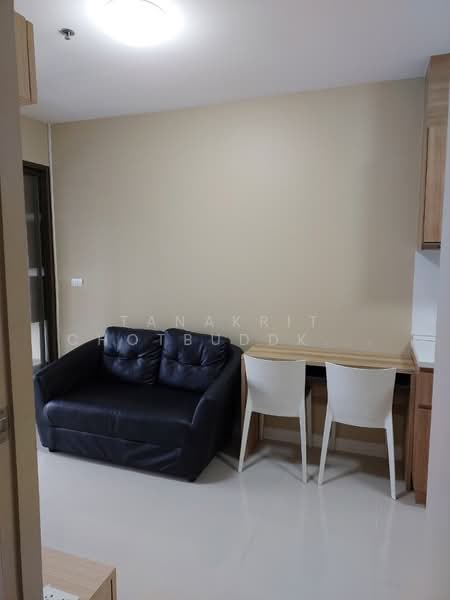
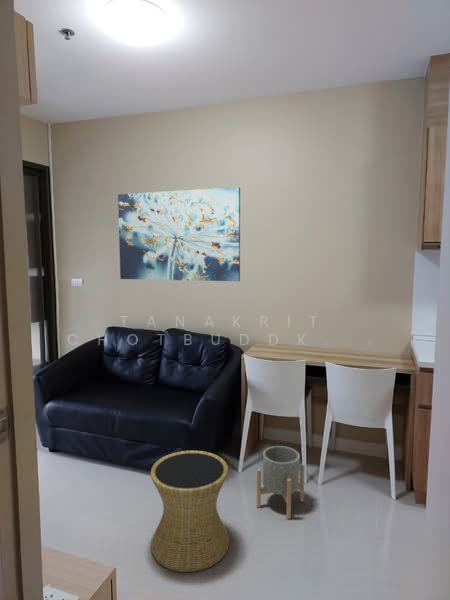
+ wall art [117,186,241,282]
+ side table [150,450,230,573]
+ planter [256,445,306,520]
